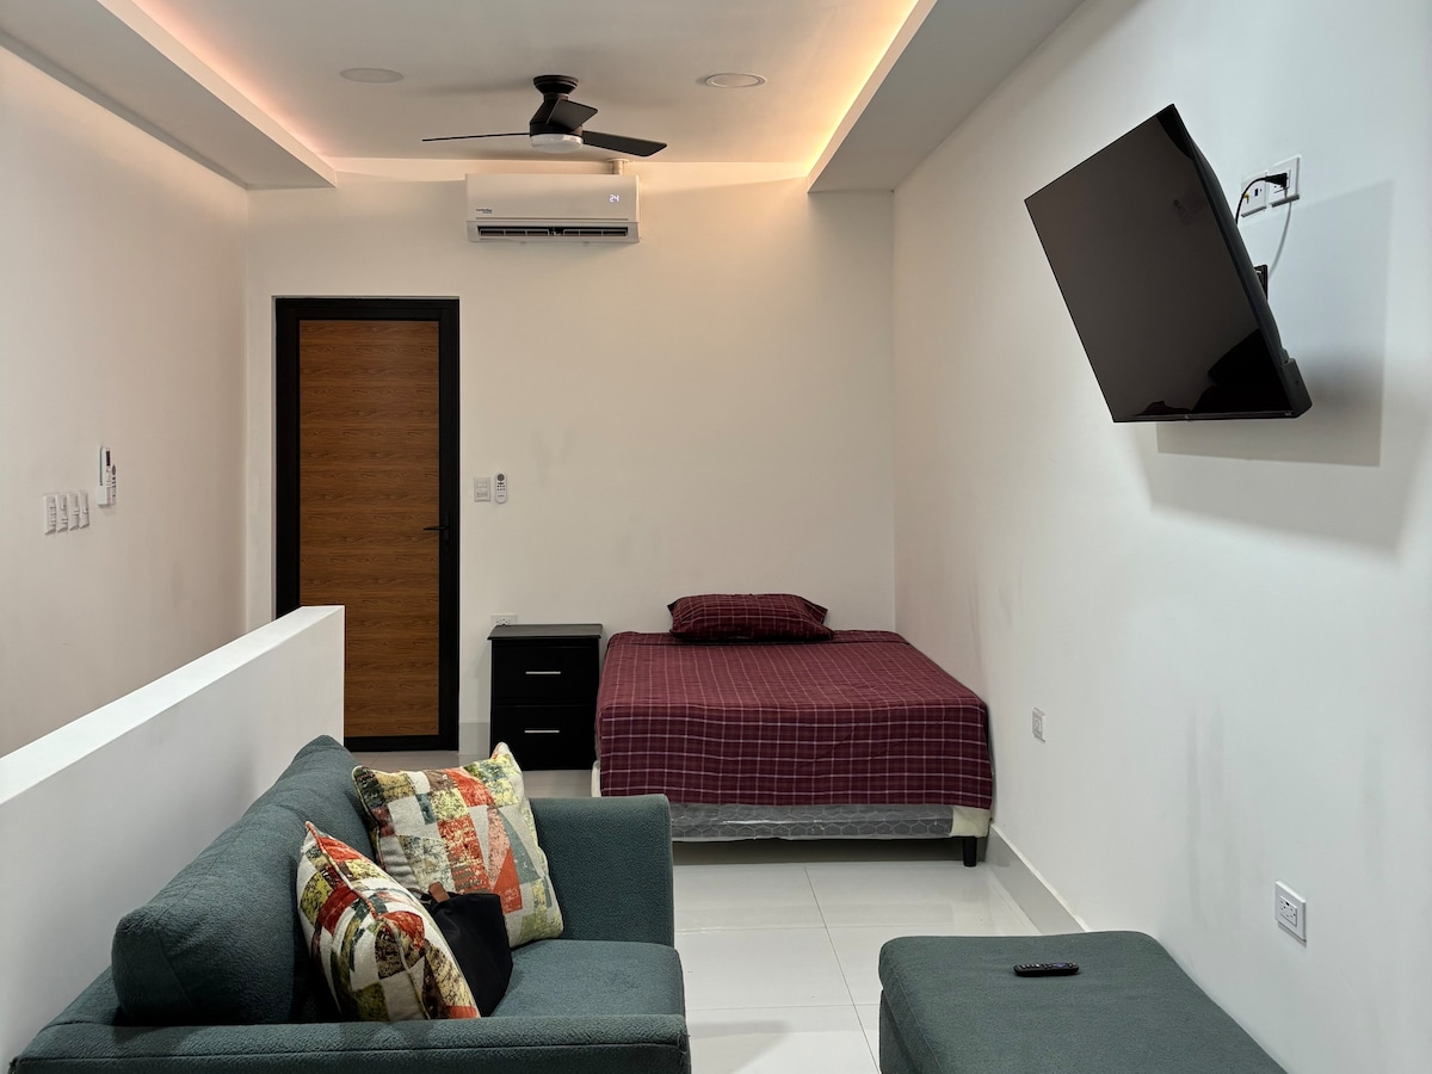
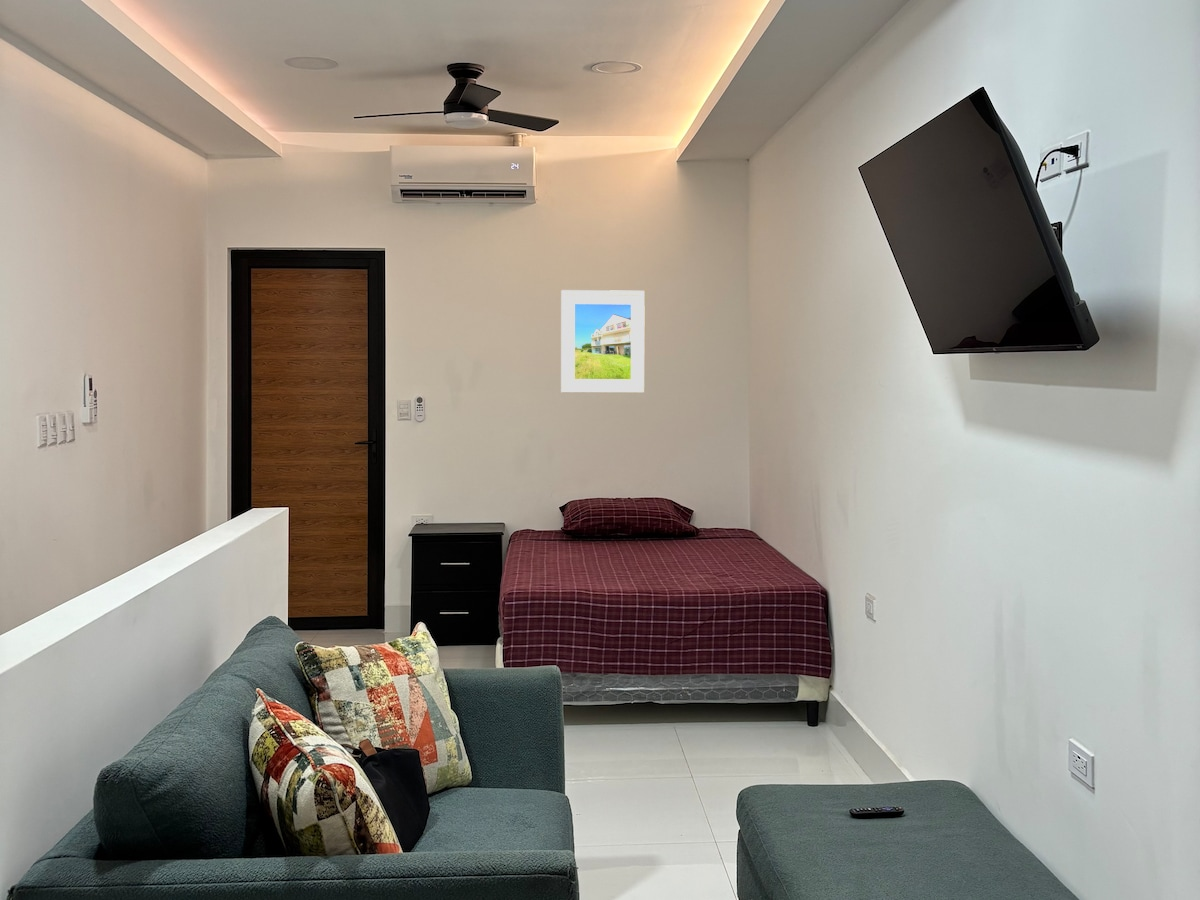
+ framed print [560,289,646,394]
